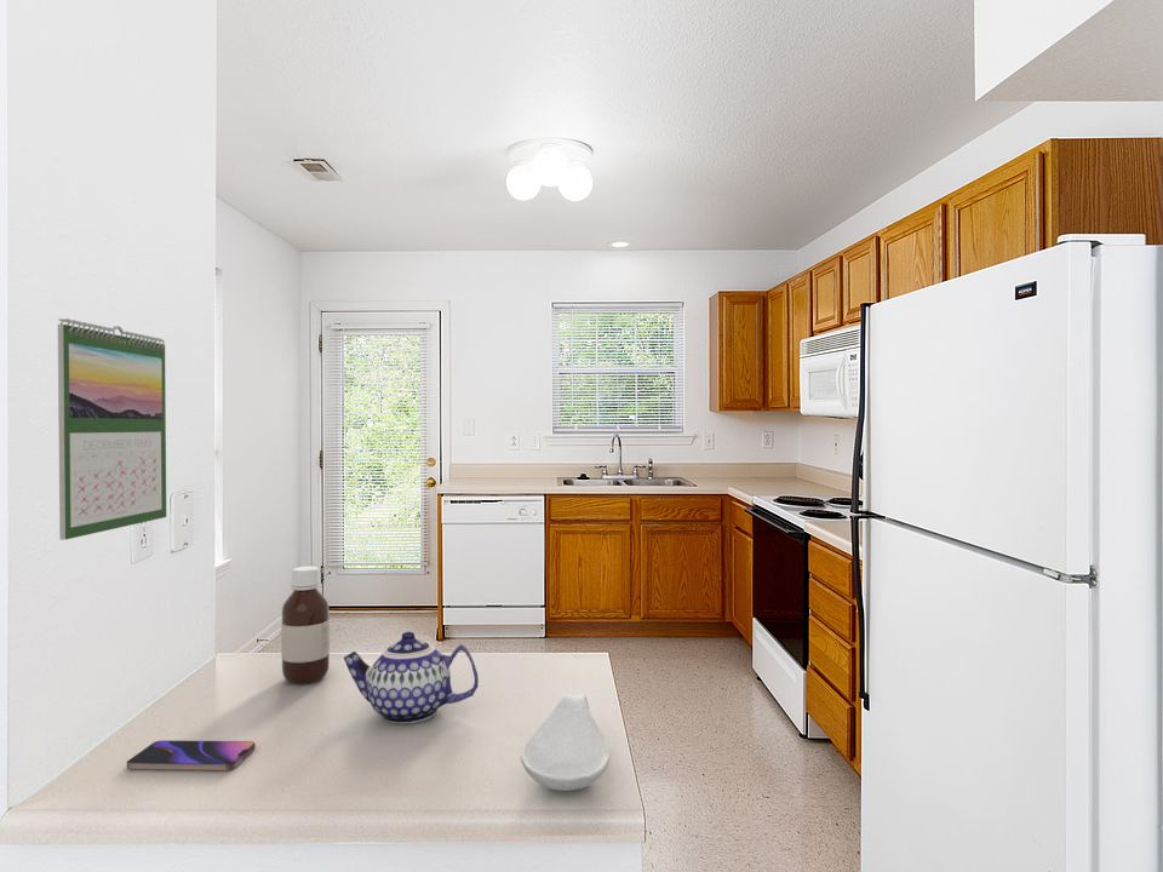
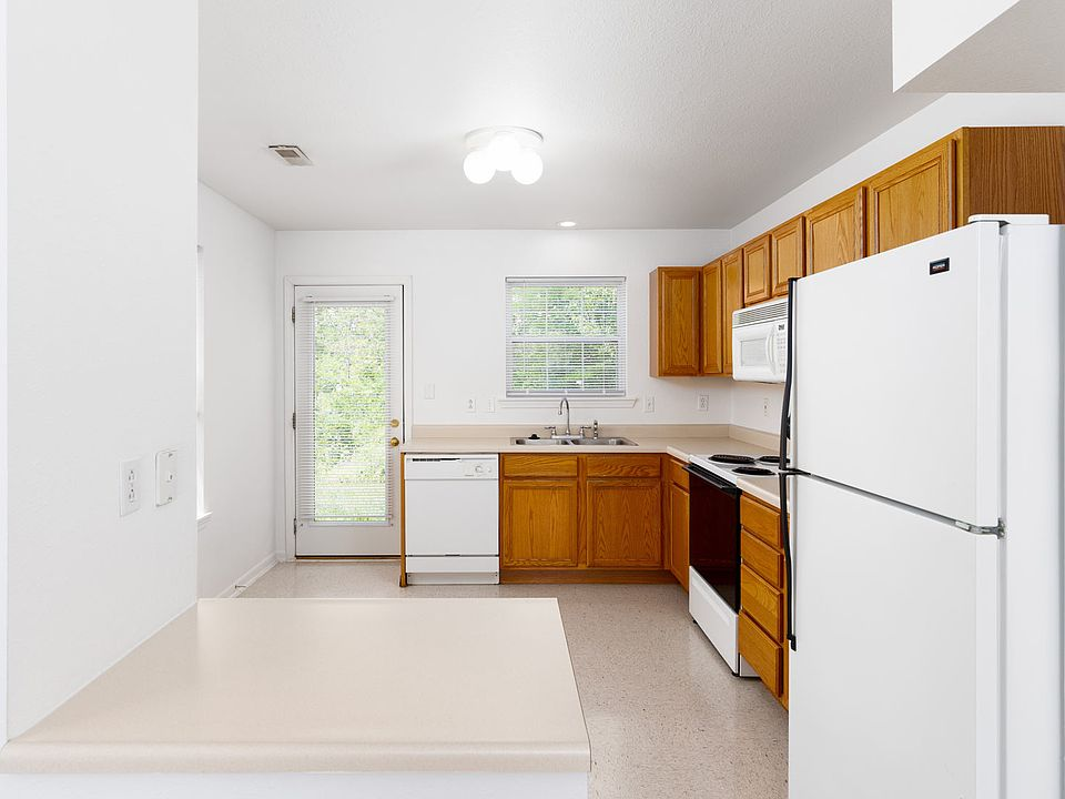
- spoon rest [520,693,612,792]
- bottle [280,566,331,684]
- calendar [57,317,167,541]
- smartphone [126,739,256,771]
- teapot [343,631,480,724]
